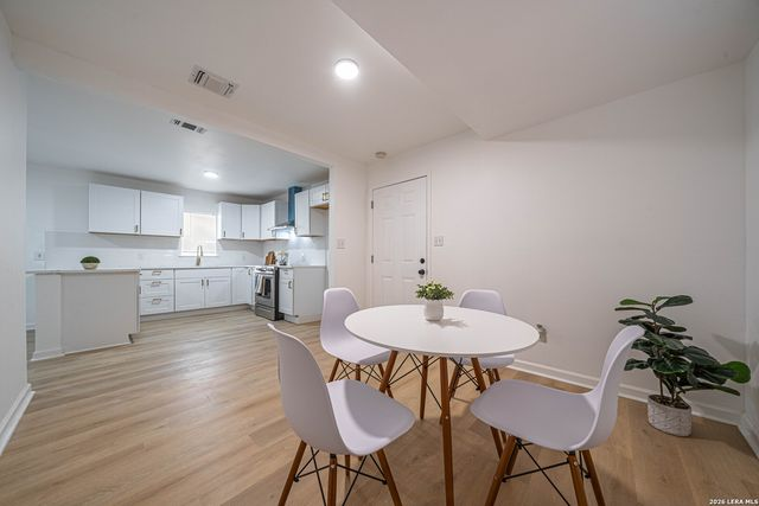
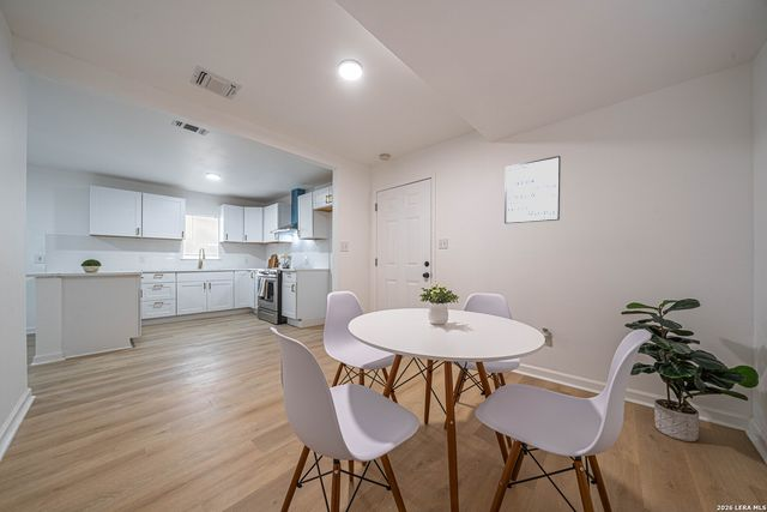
+ wall art [503,155,562,225]
